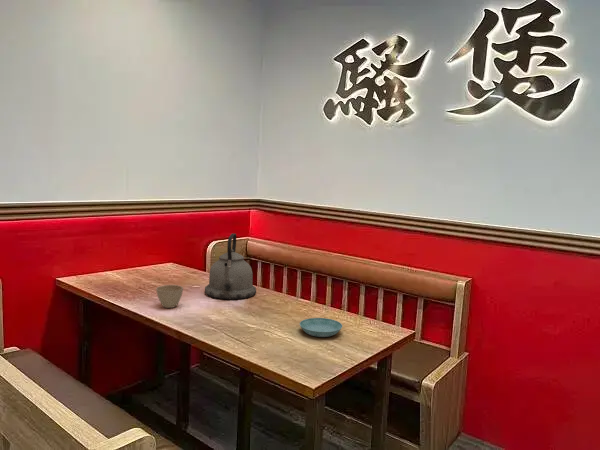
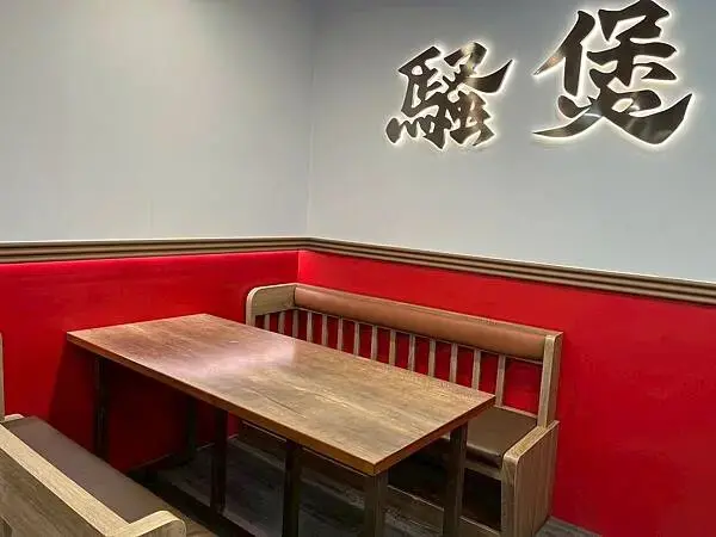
- flower pot [155,284,184,309]
- saucer [299,317,343,338]
- kettle [204,232,257,300]
